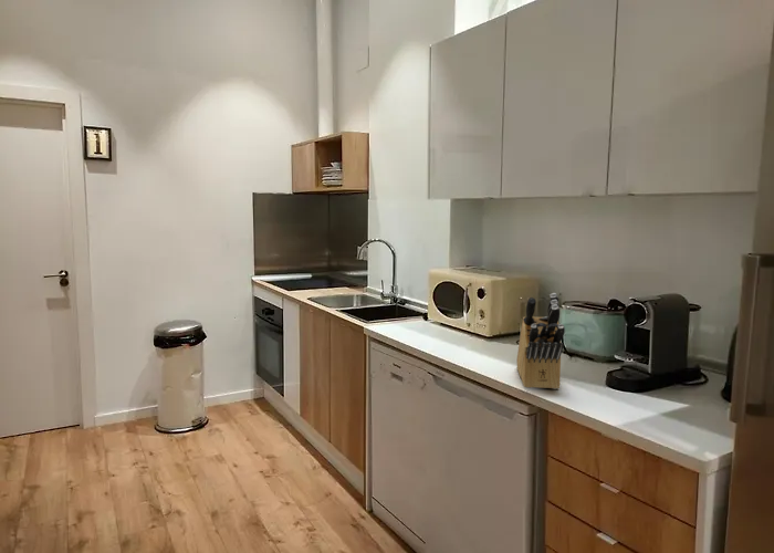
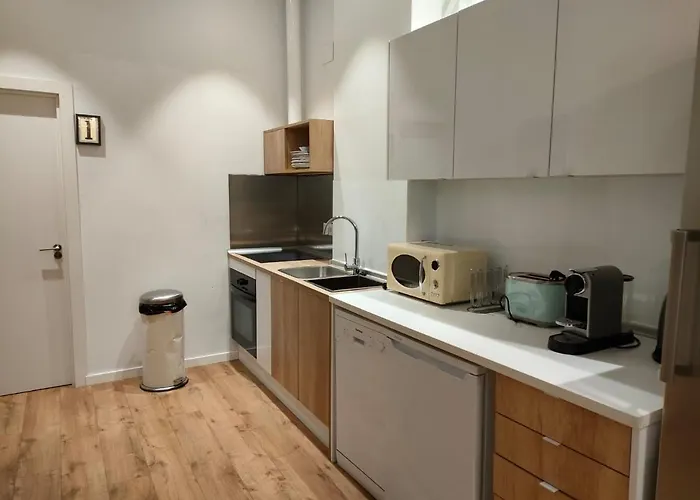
- knife block [515,292,566,390]
